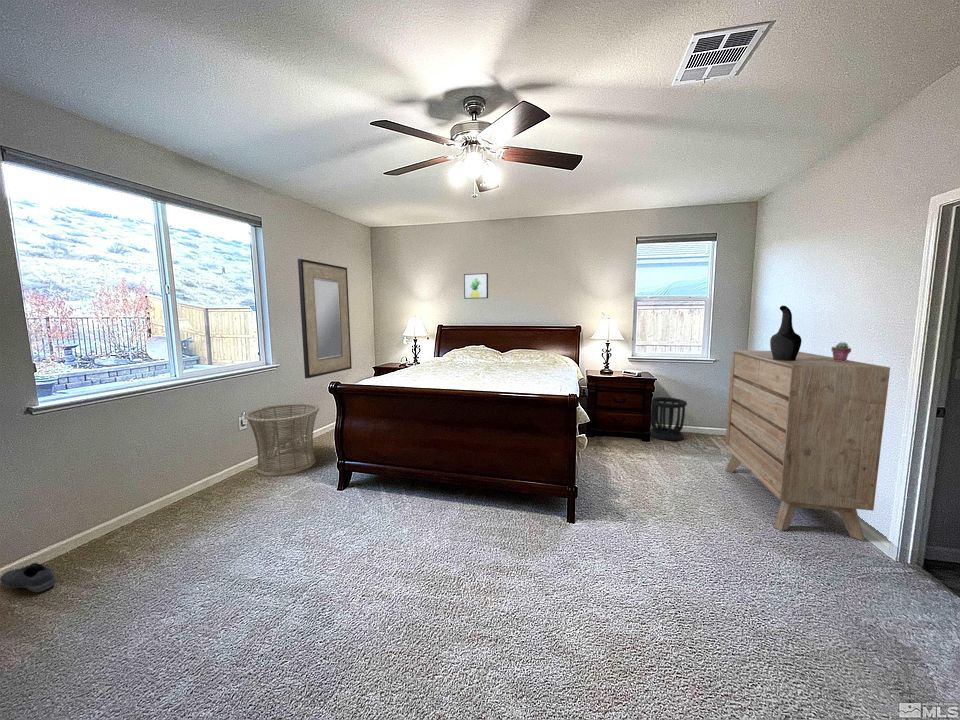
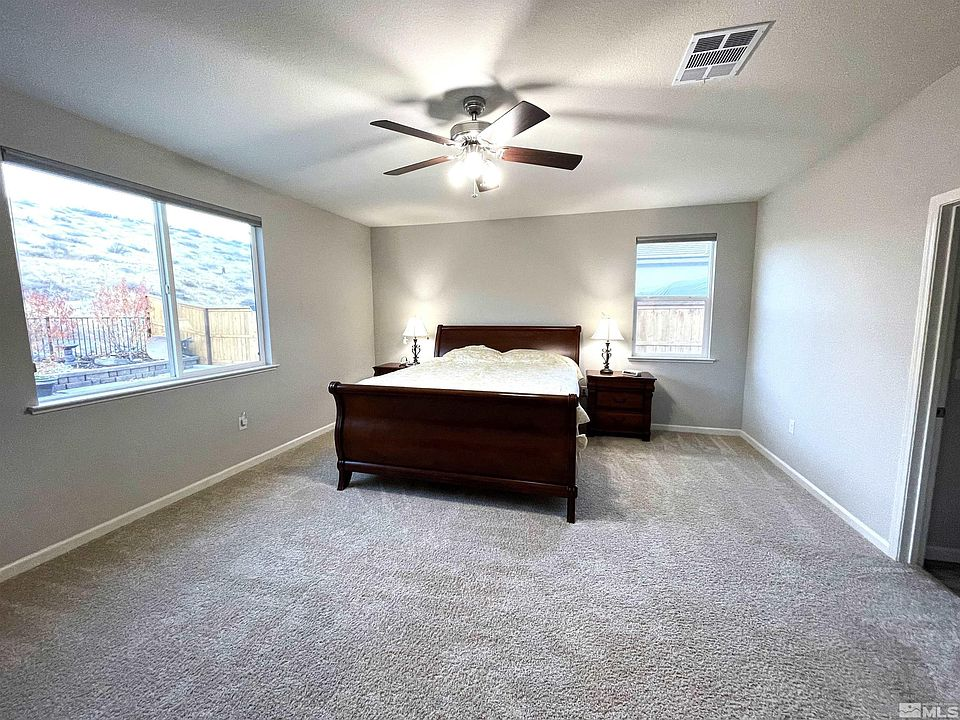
- dresser [724,349,891,542]
- basket [244,402,320,477]
- potted succulent [831,341,852,362]
- wastebasket [649,396,688,442]
- wall art [463,272,489,300]
- decorative vase [769,305,802,361]
- shoe [0,562,56,593]
- home mirror [297,258,353,379]
